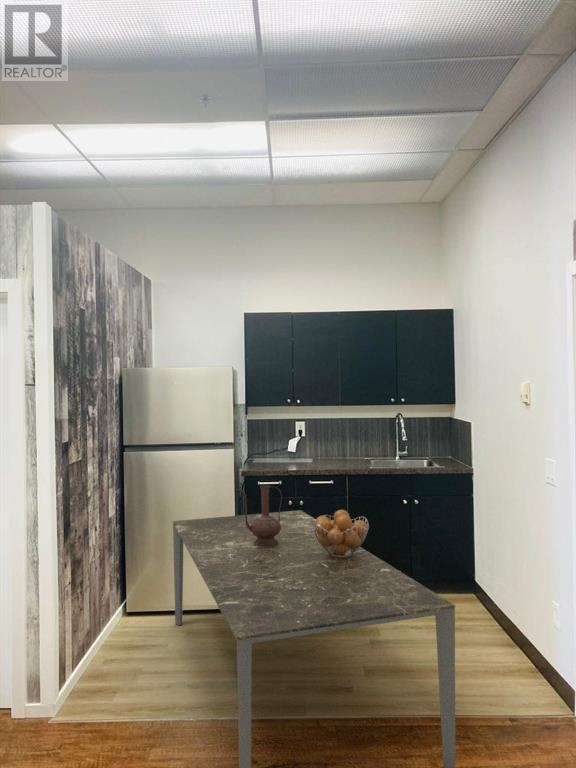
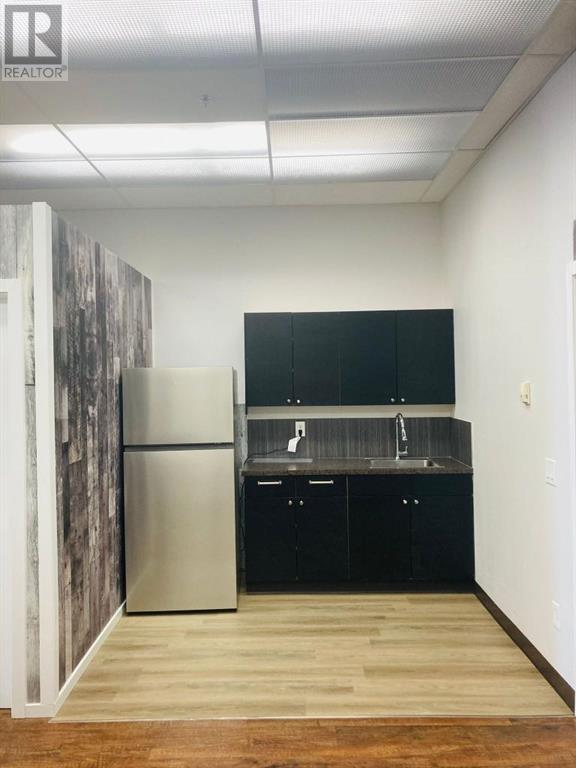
- pitcher [235,484,283,546]
- fruit basket [313,509,370,557]
- dining table [172,509,456,768]
